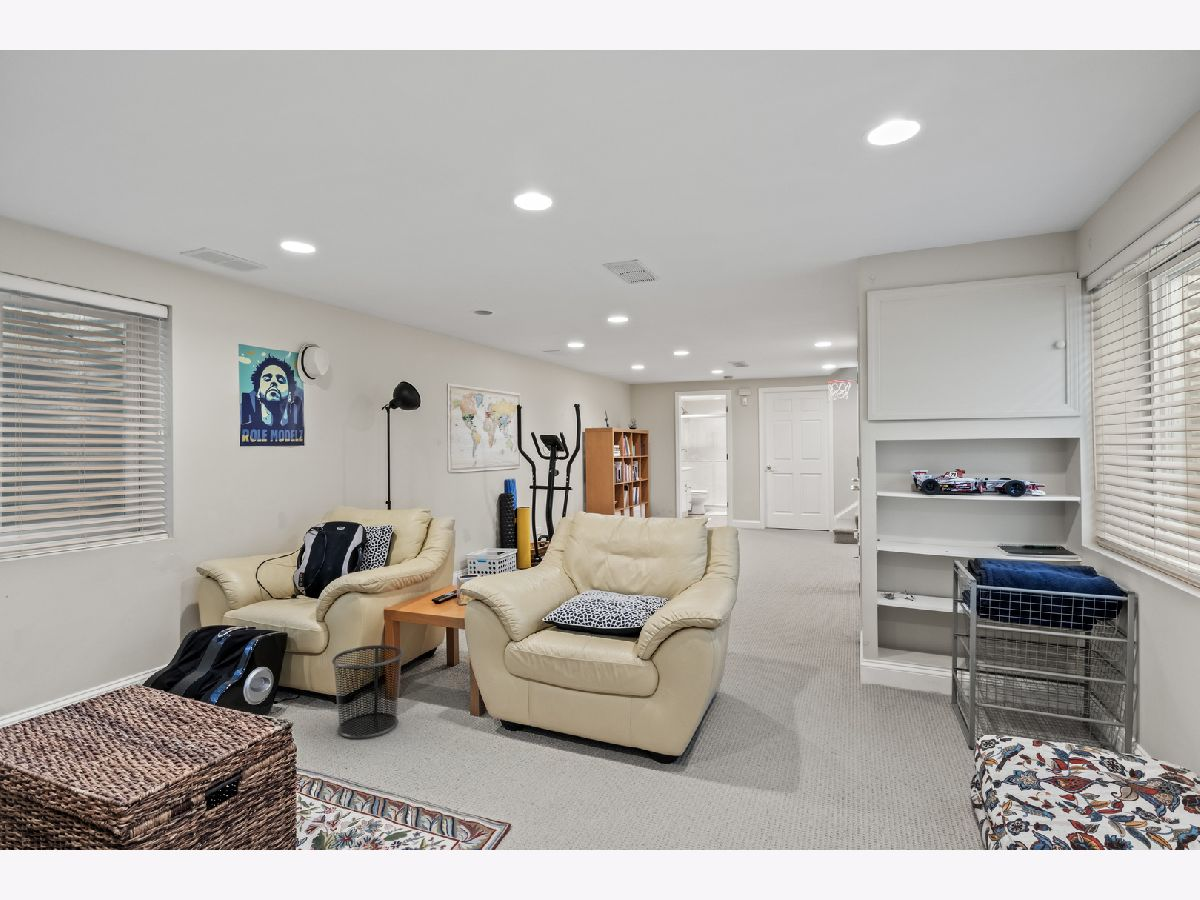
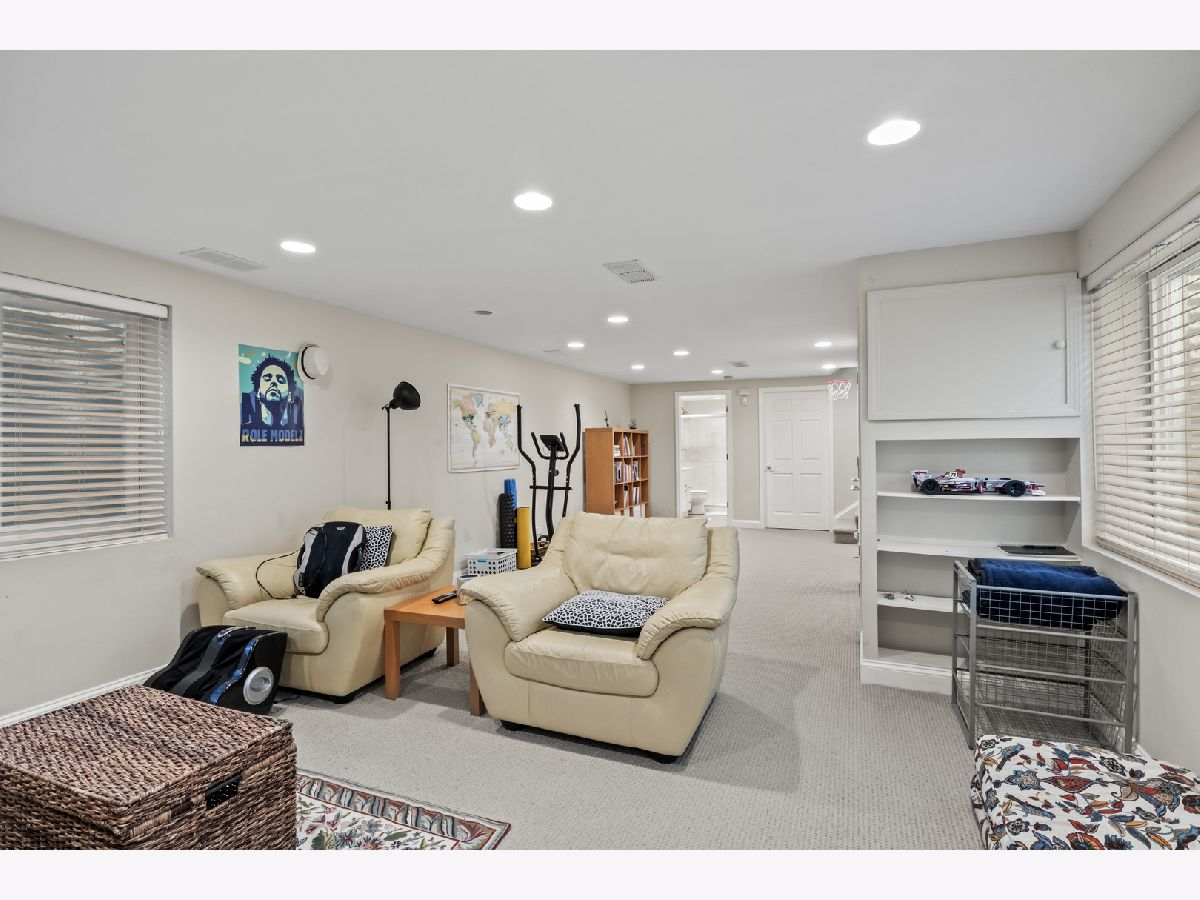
- waste bin [331,644,404,740]
